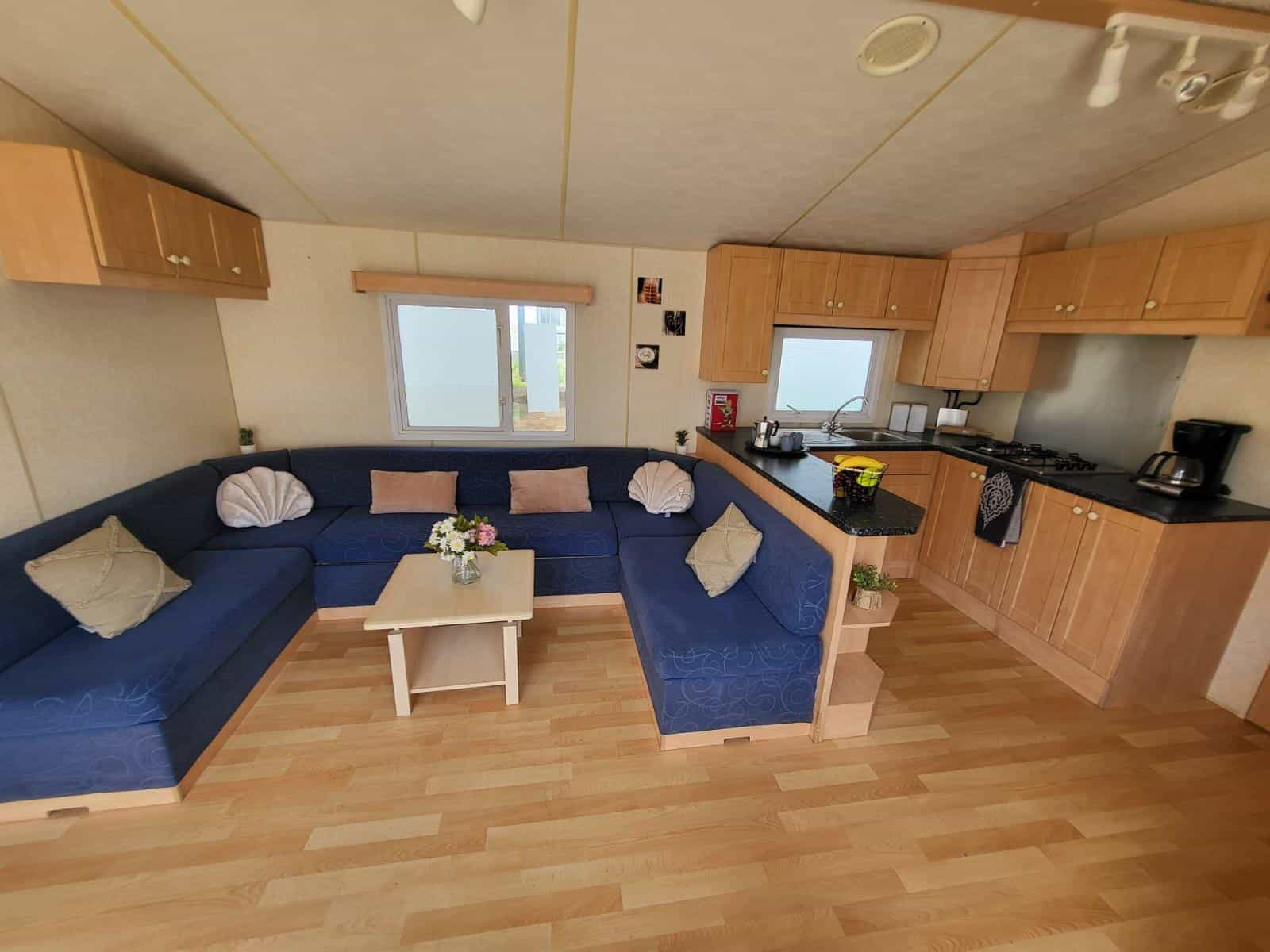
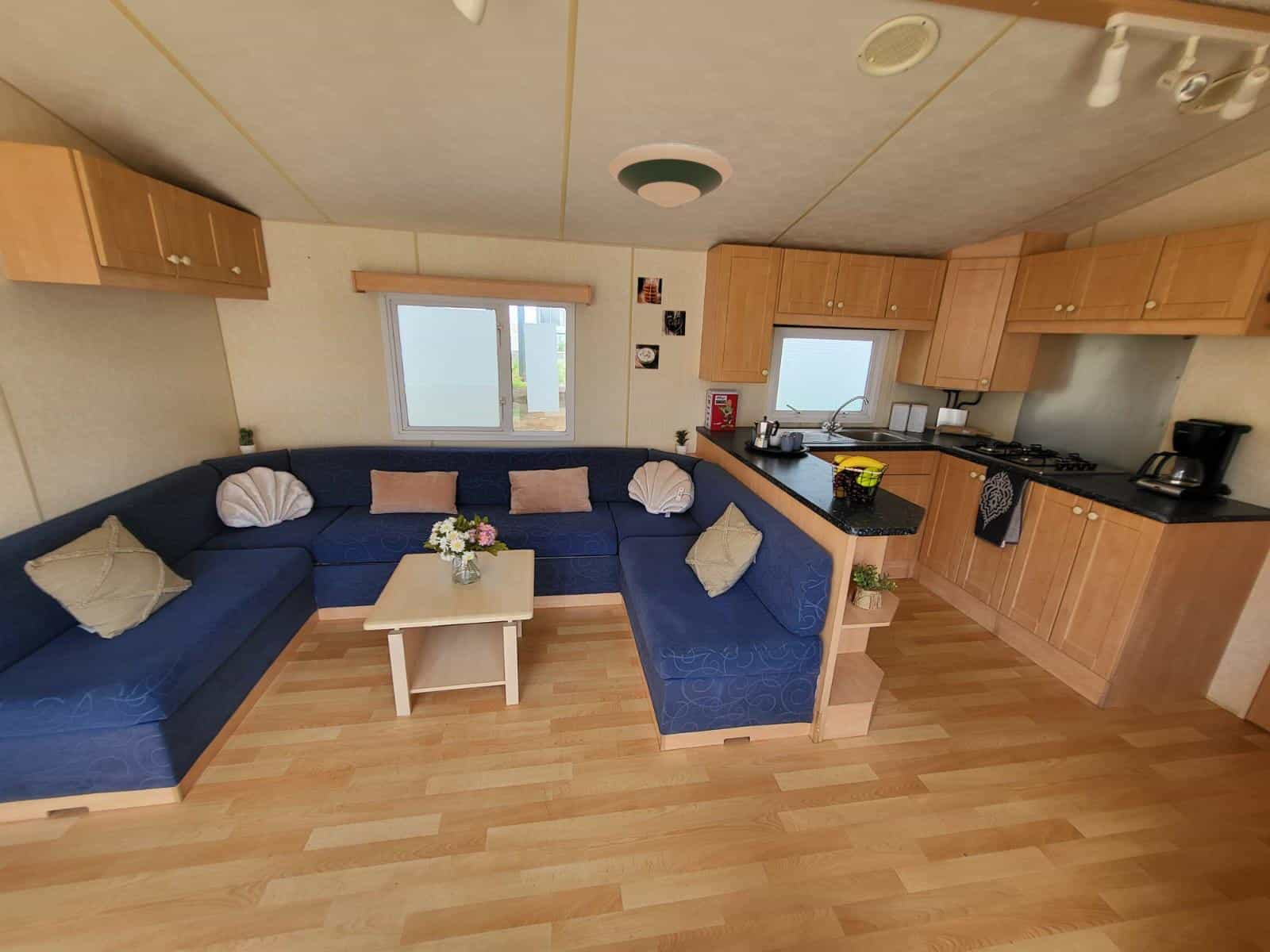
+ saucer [608,142,733,208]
